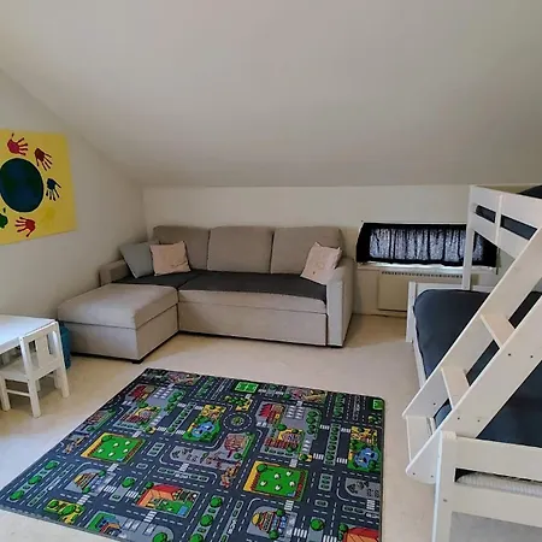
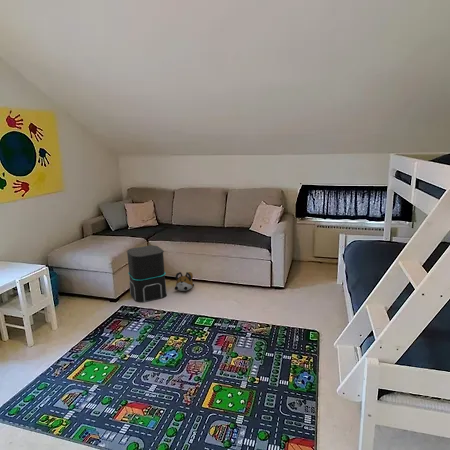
+ plush toy [174,271,195,292]
+ speaker [126,244,168,303]
